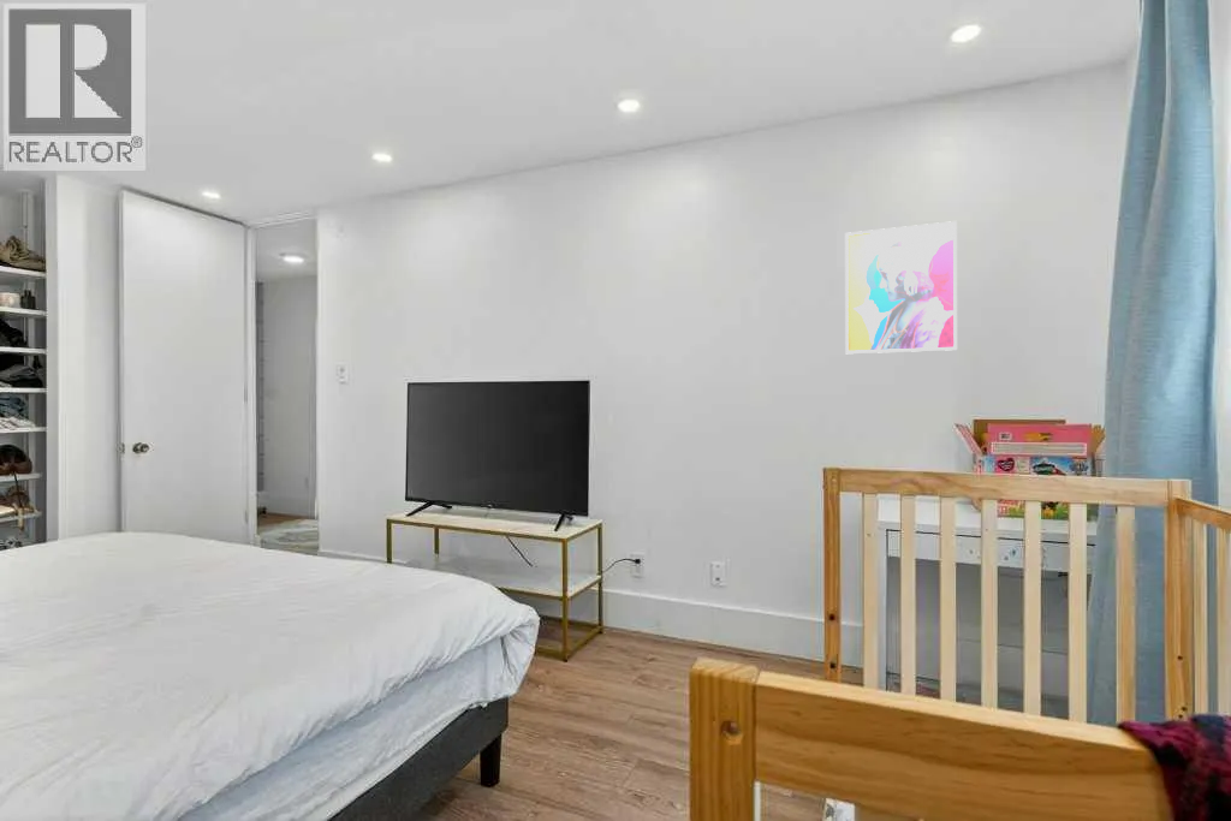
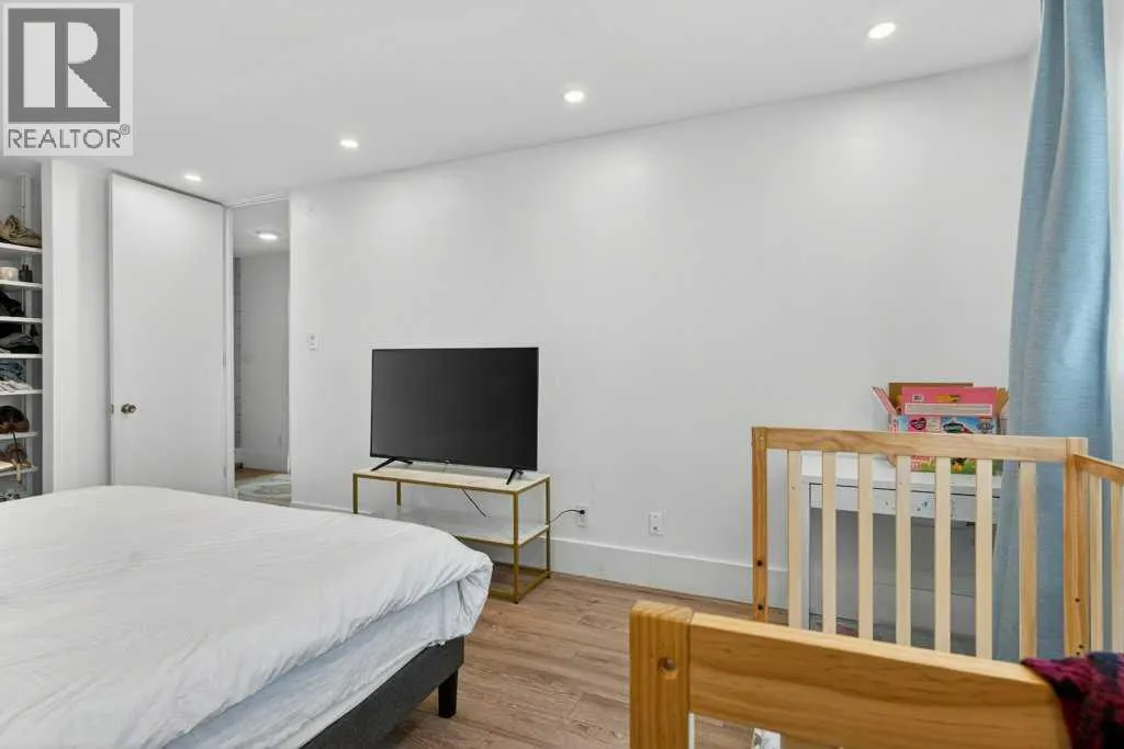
- wall art [844,220,958,355]
